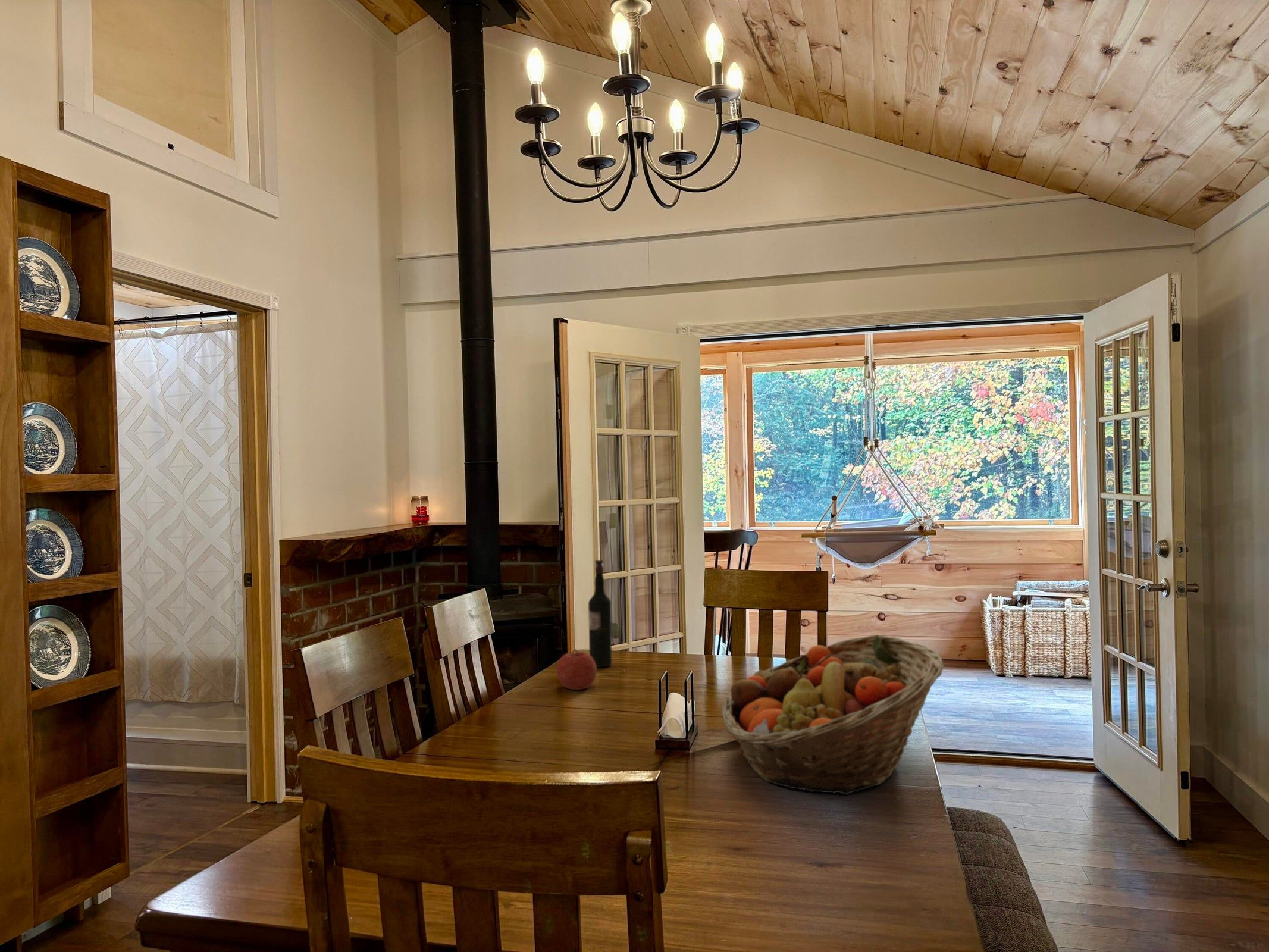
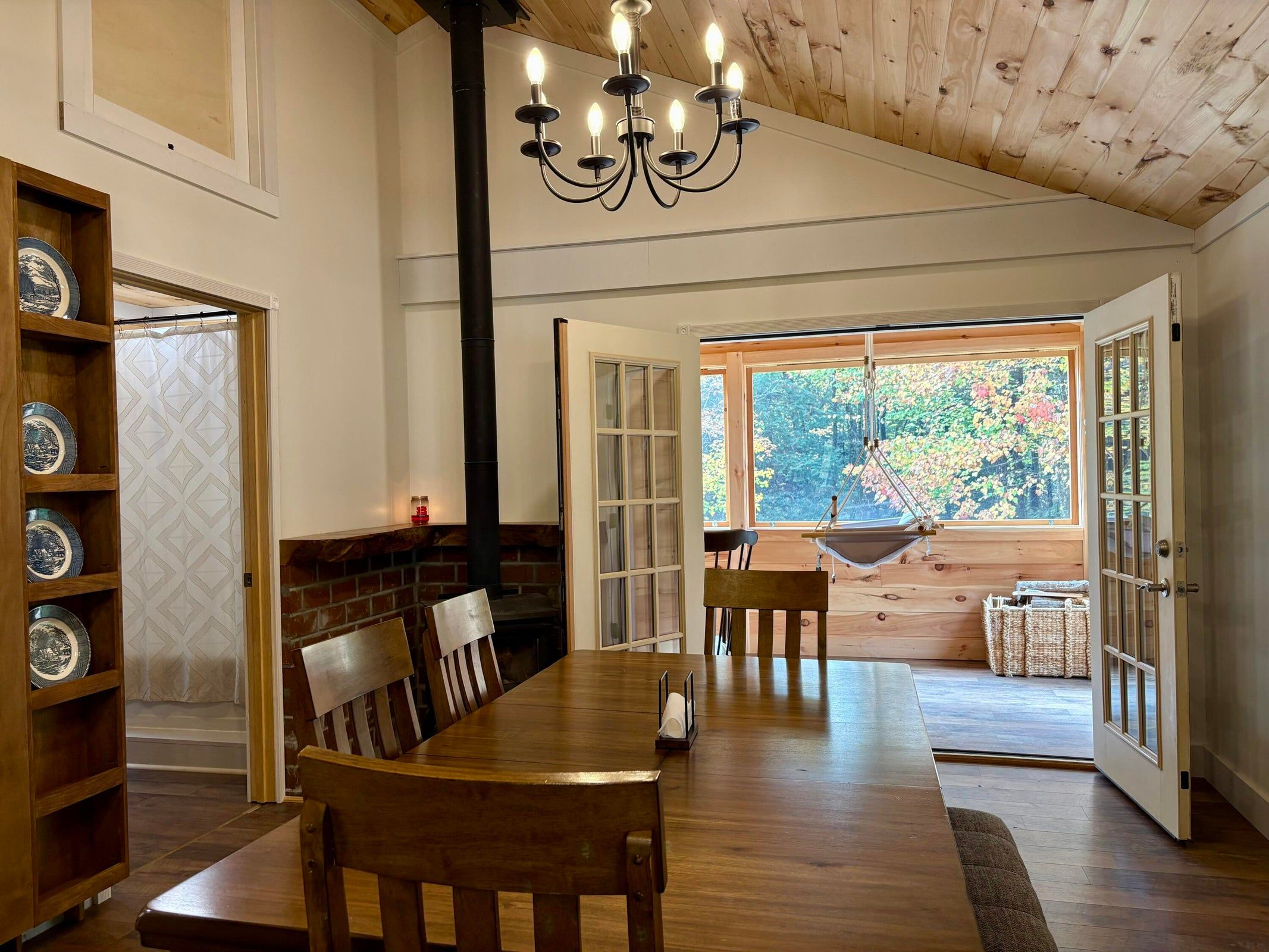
- wine bottle [588,559,612,668]
- fruit [556,648,597,691]
- fruit basket [722,634,944,796]
